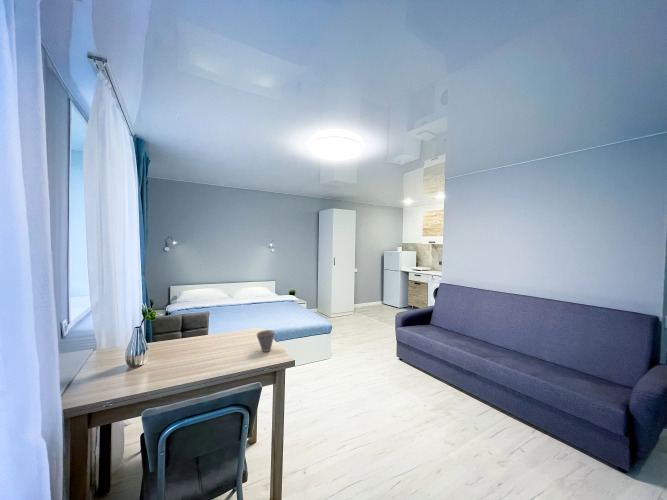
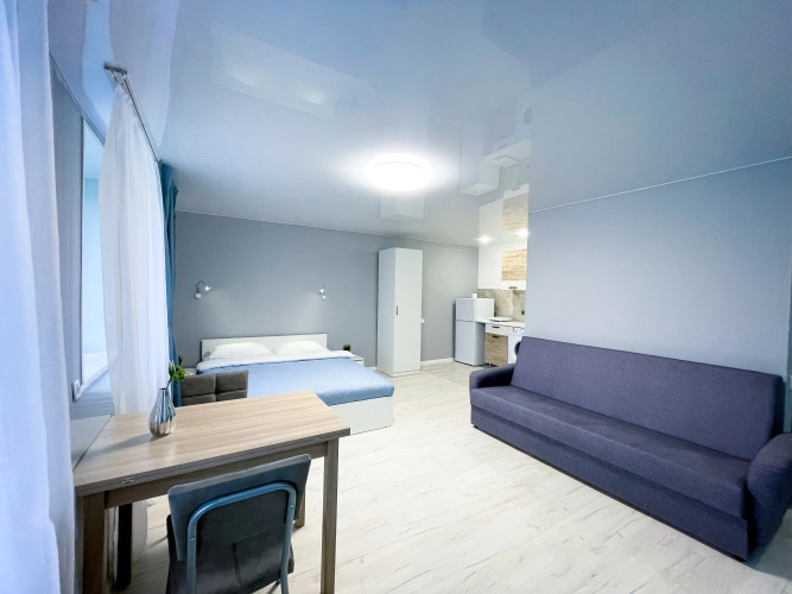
- cup [255,329,276,353]
